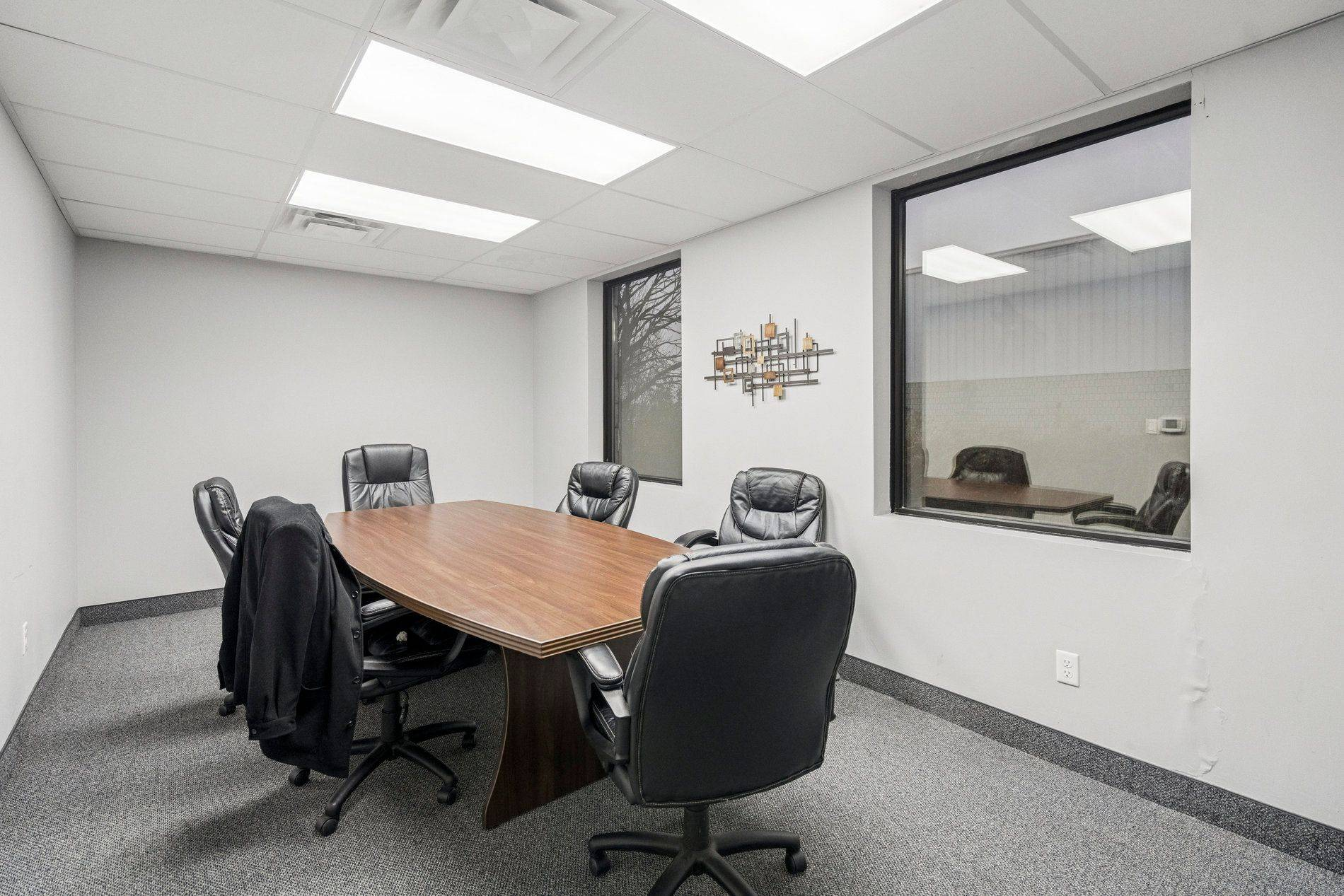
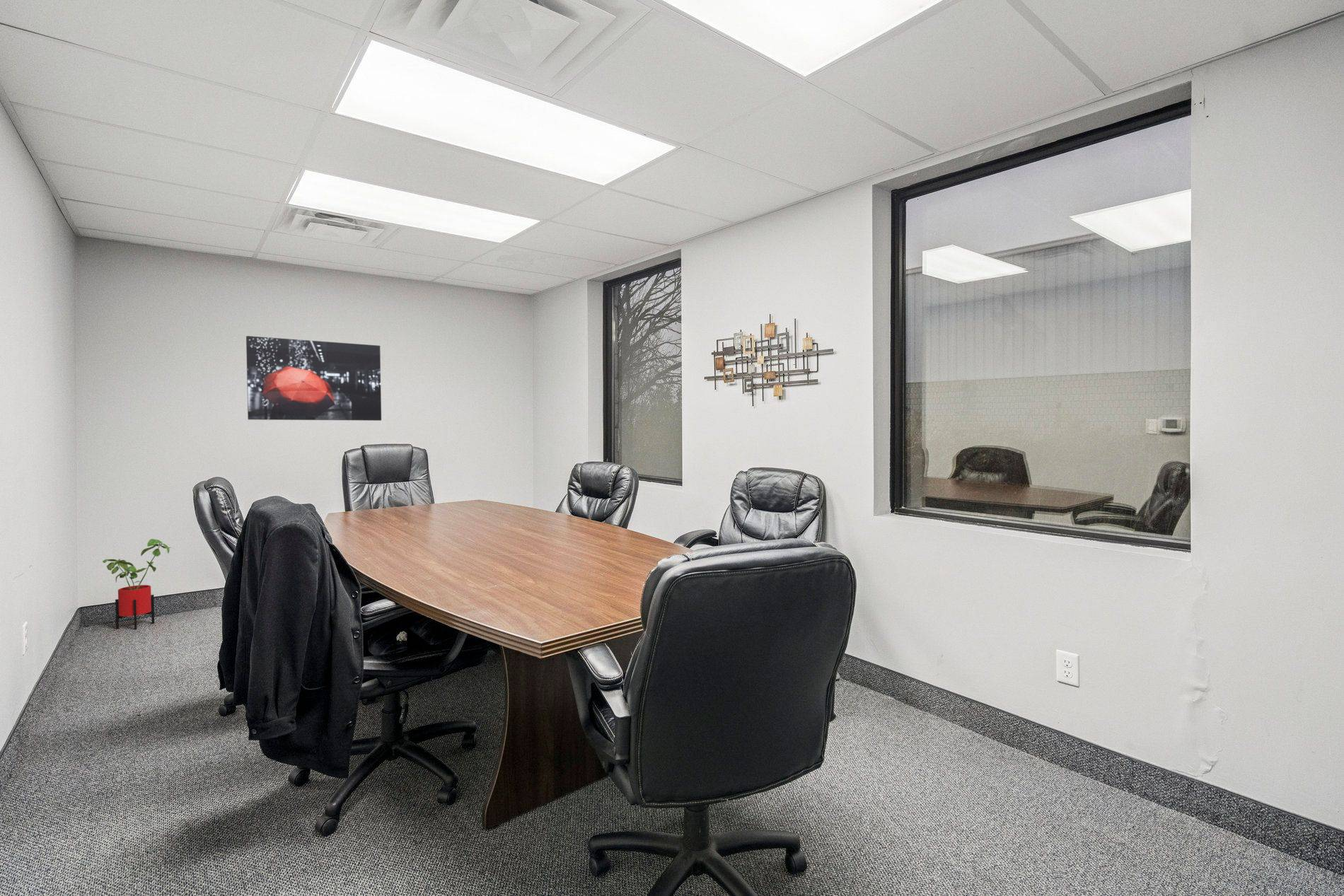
+ house plant [102,538,172,630]
+ wall art [245,335,382,421]
